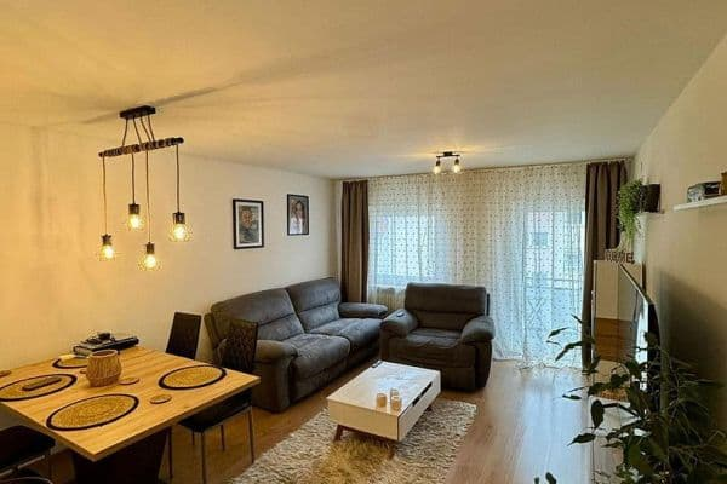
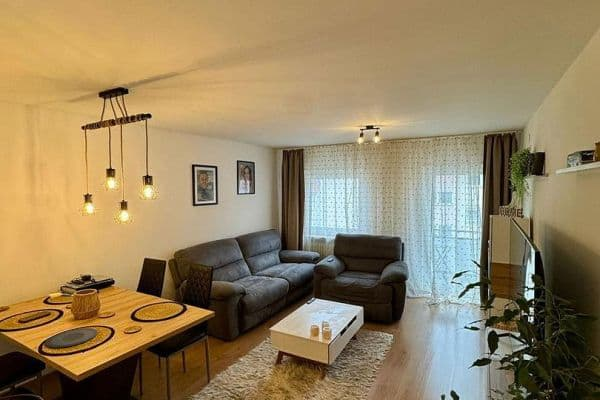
+ plate [44,327,99,349]
